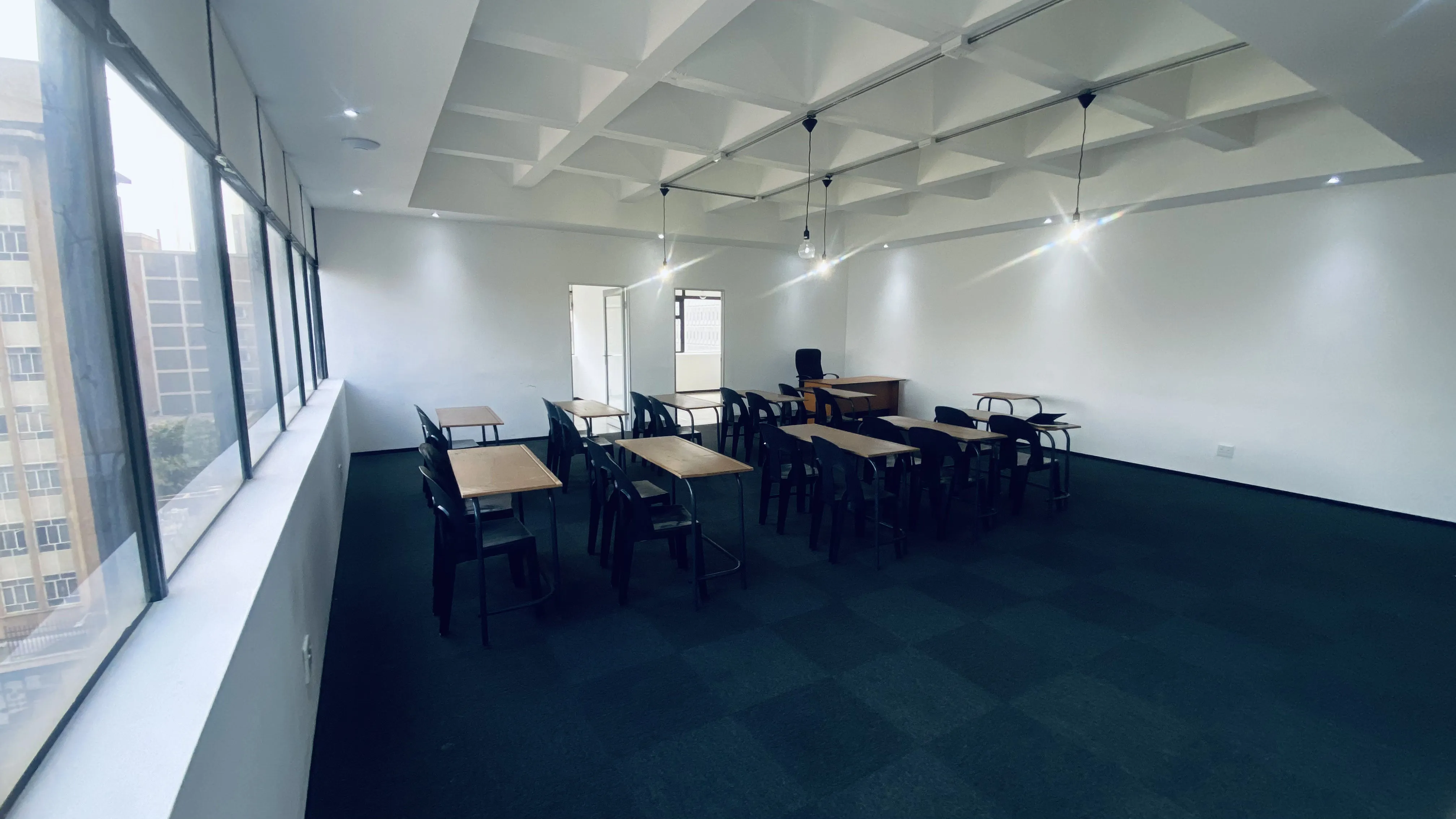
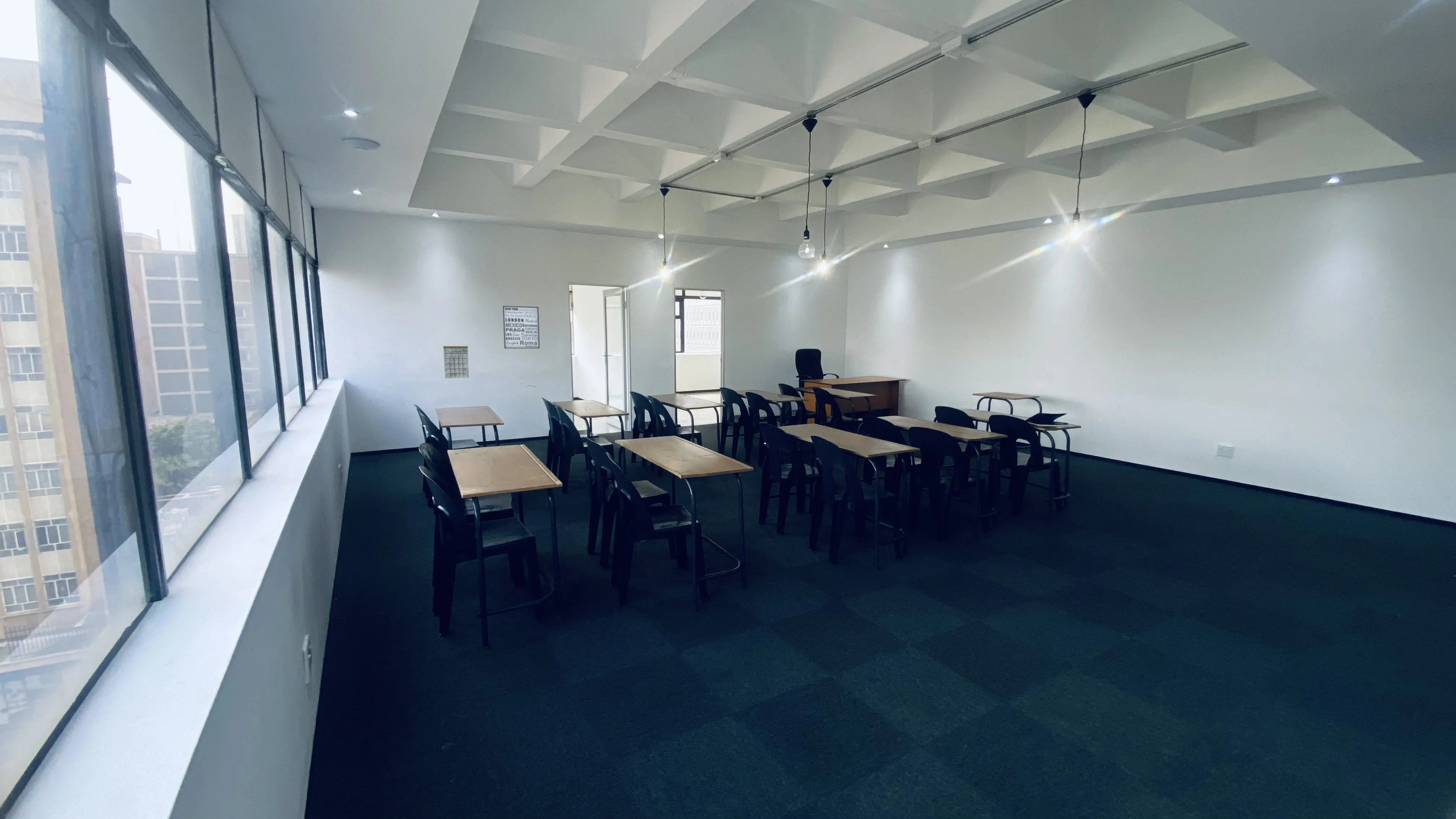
+ wall art [502,306,540,349]
+ calendar [443,339,469,379]
